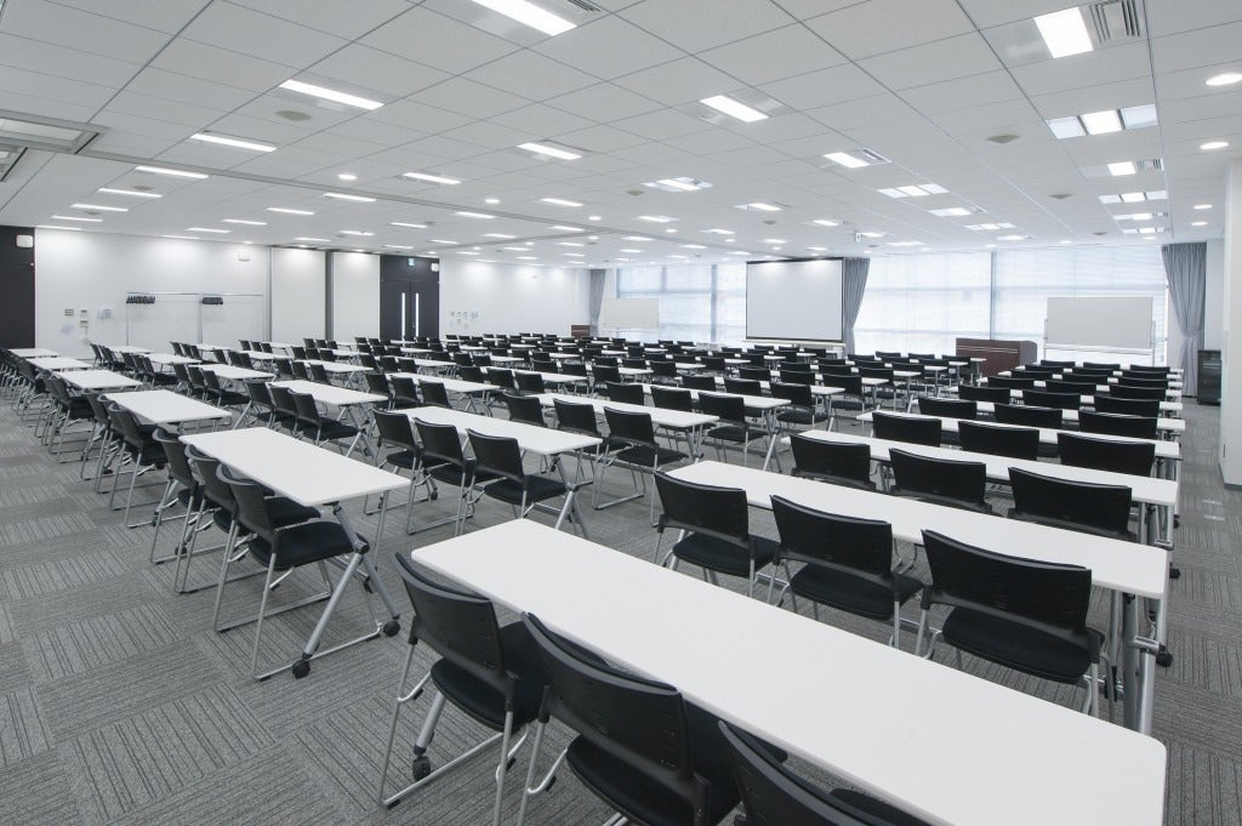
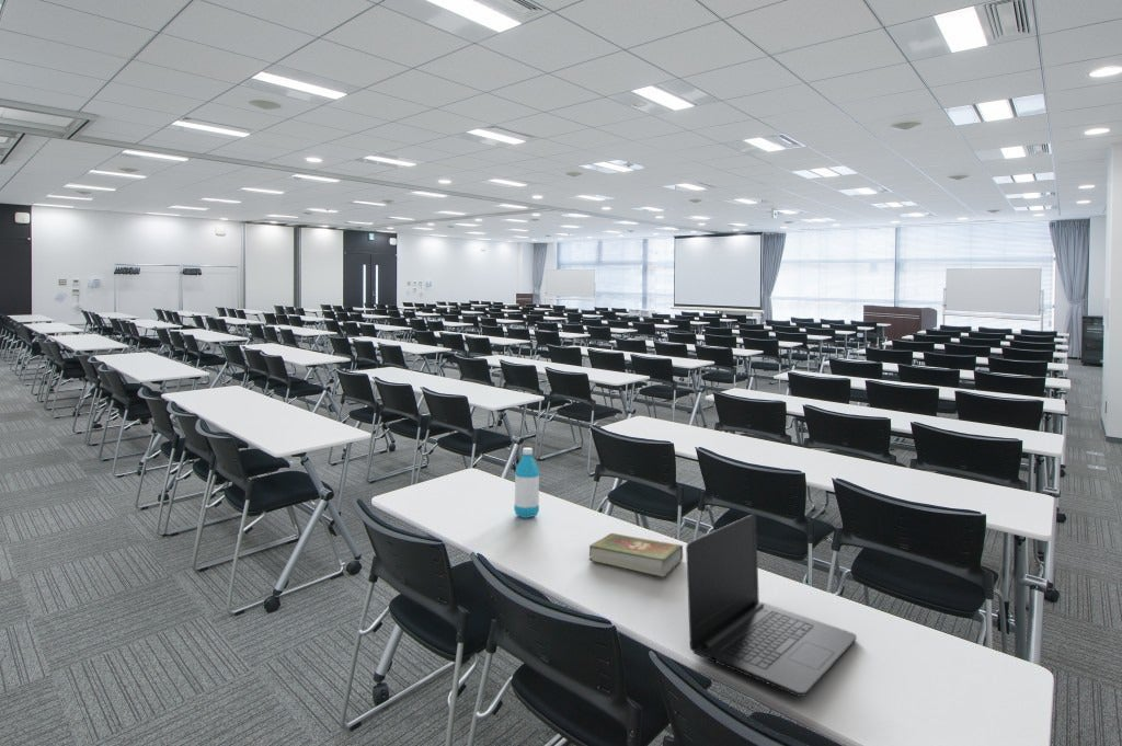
+ book [588,532,684,578]
+ laptop [685,513,858,698]
+ water bottle [513,447,541,519]
